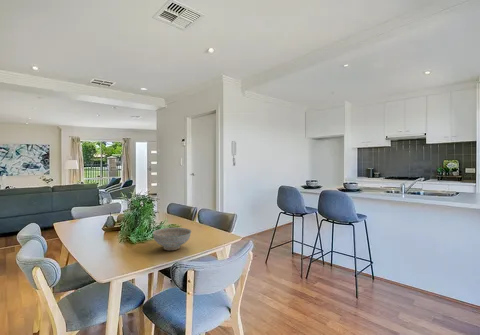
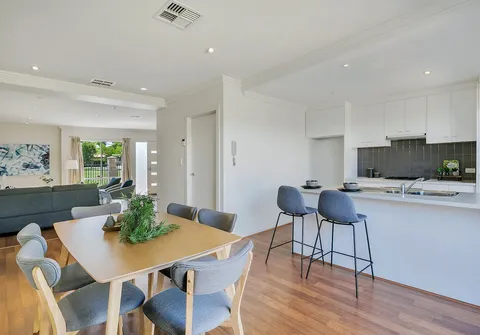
- decorative bowl [152,227,192,251]
